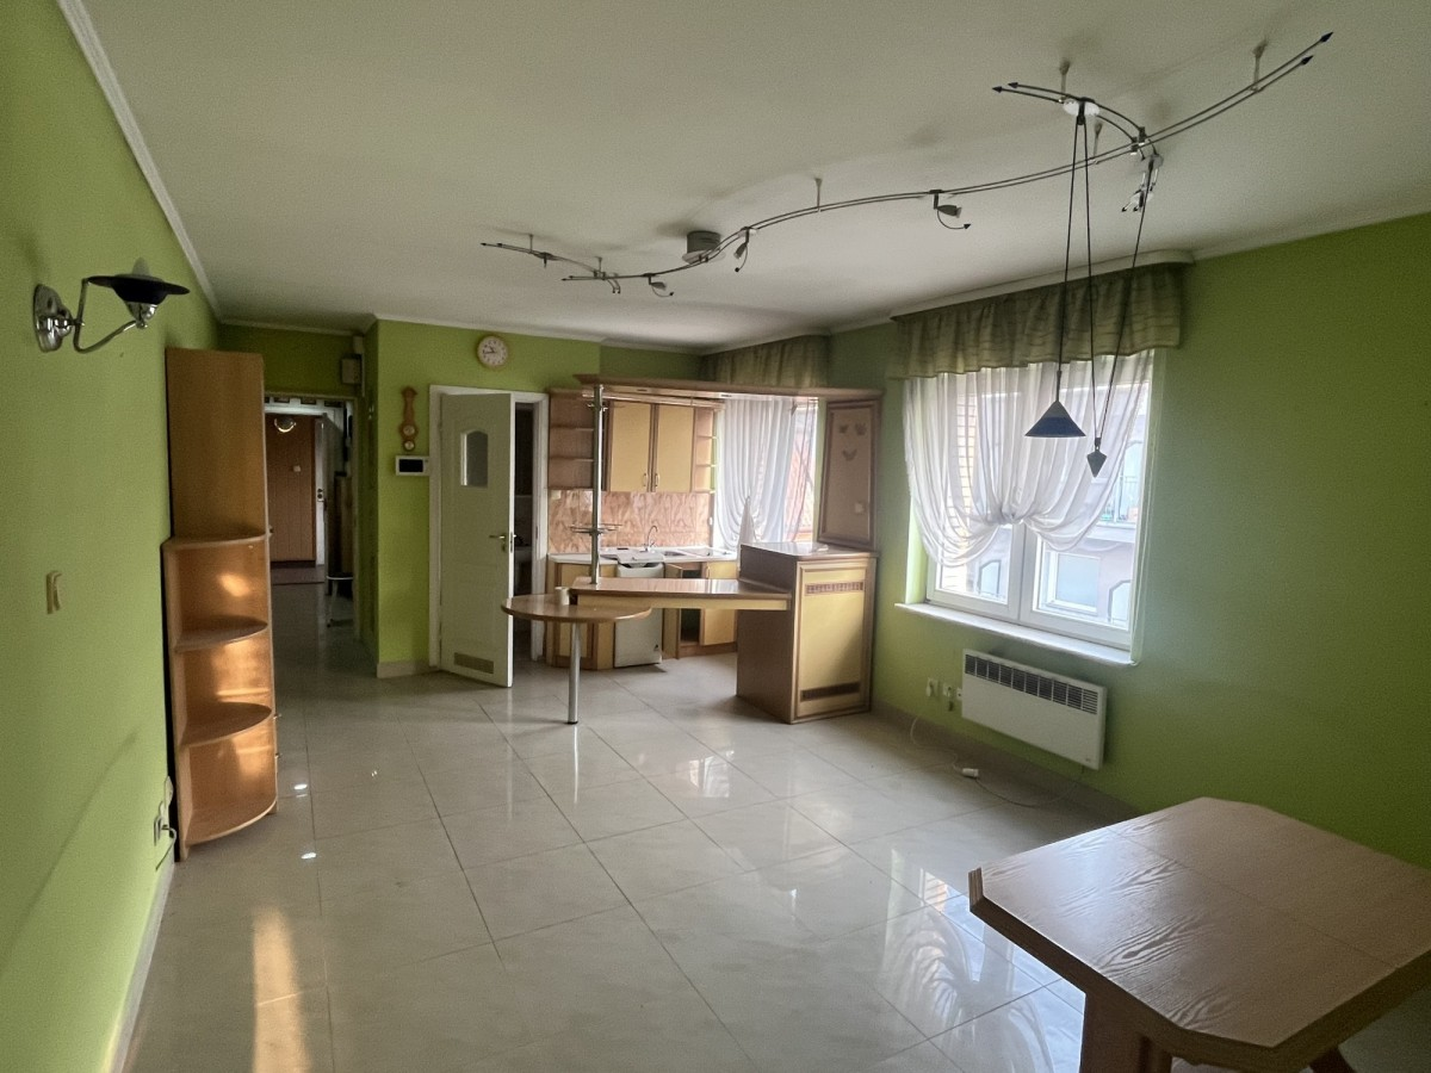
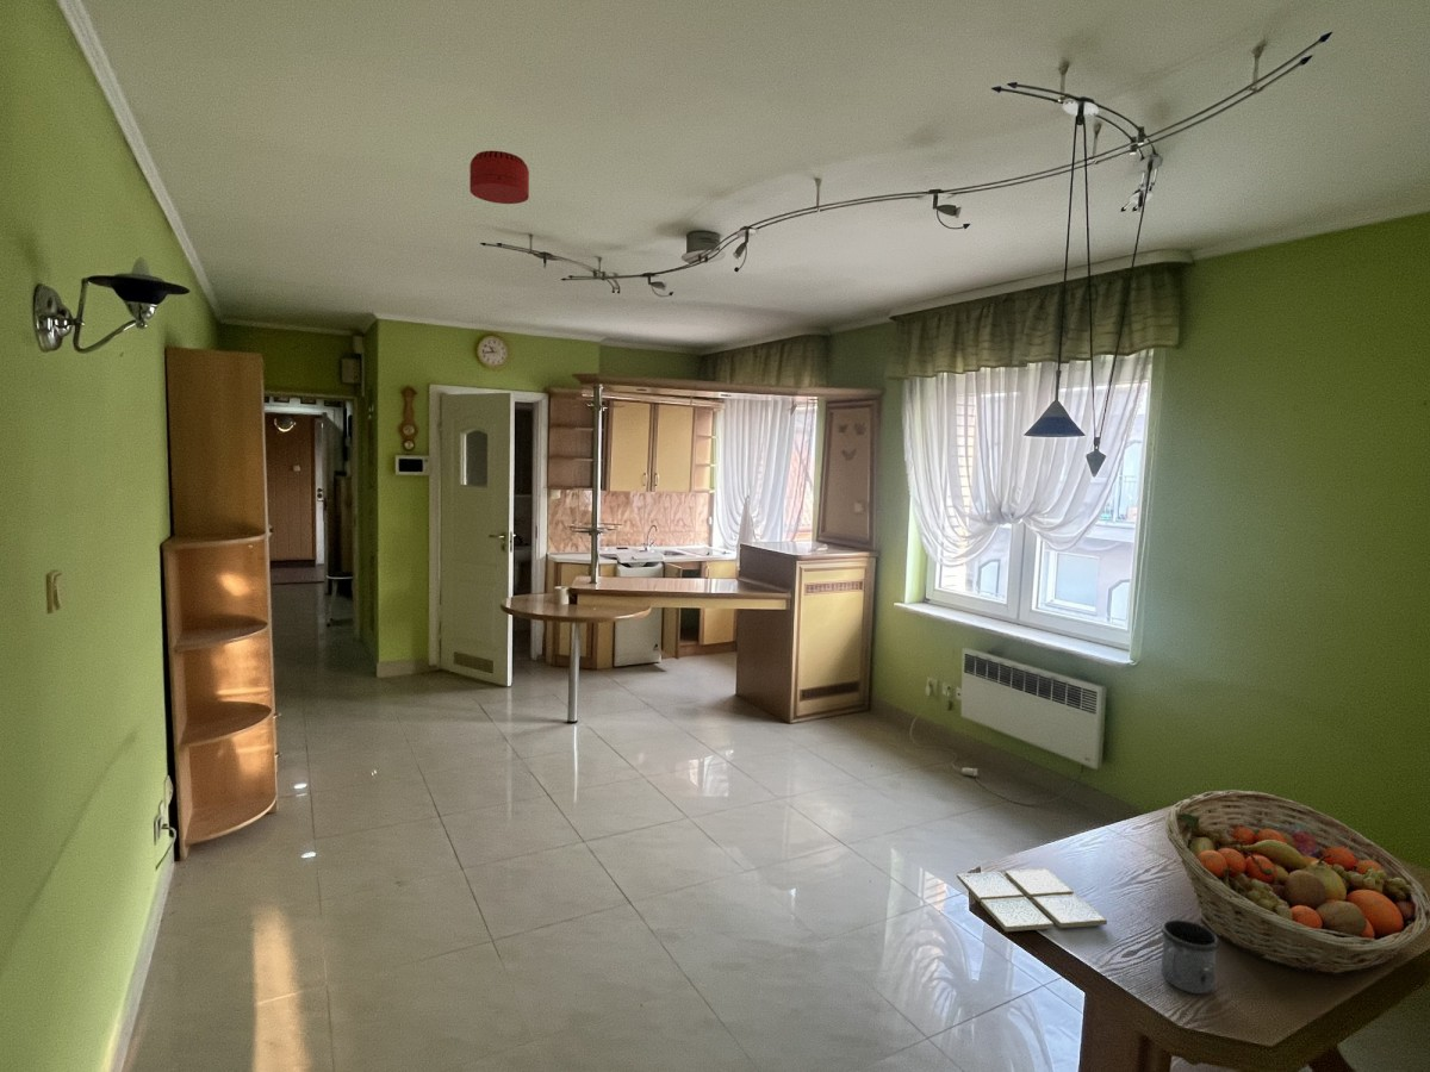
+ smoke detector [468,150,530,205]
+ mug [1161,918,1220,995]
+ fruit basket [1164,789,1430,977]
+ drink coaster [956,867,1108,933]
